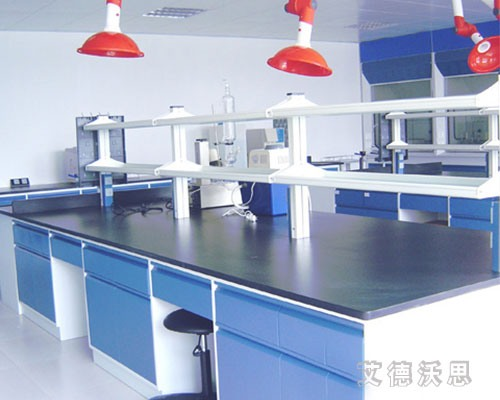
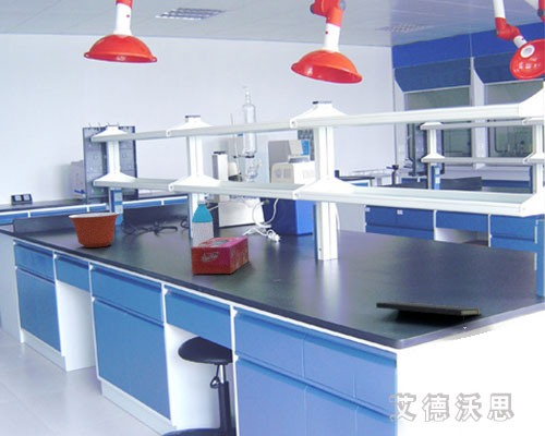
+ notepad [375,301,481,326]
+ mixing bowl [68,211,120,249]
+ tissue box [190,237,250,275]
+ water bottle [191,198,215,246]
